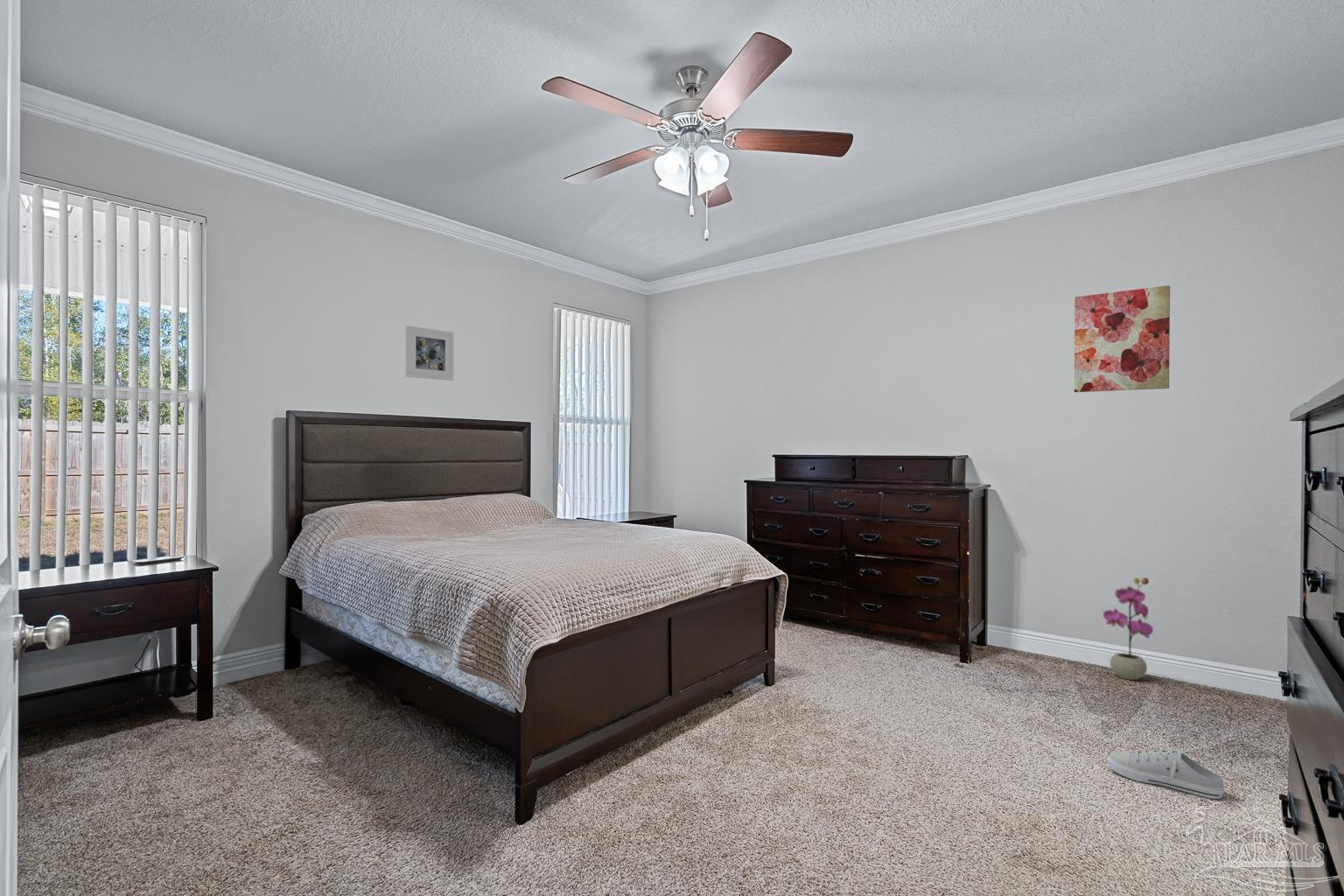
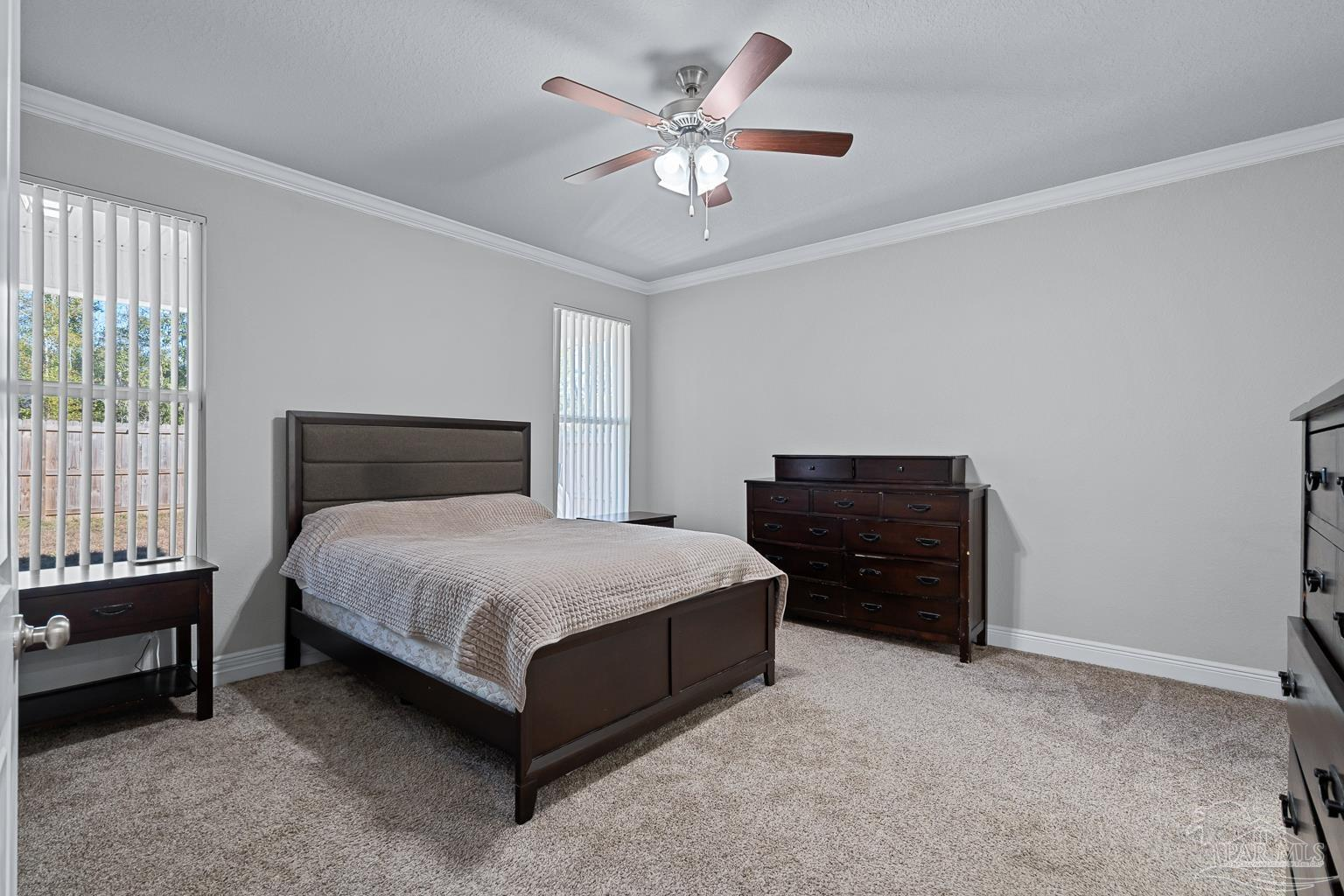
- potted plant [1103,577,1154,681]
- wall art [1074,284,1171,393]
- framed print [405,325,454,381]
- shoe [1107,748,1225,800]
